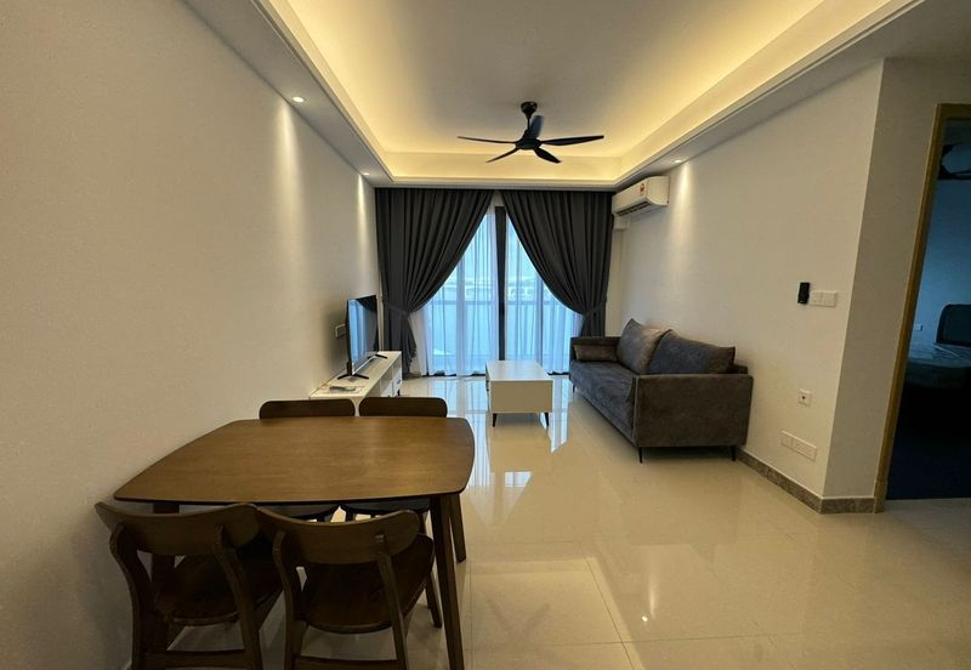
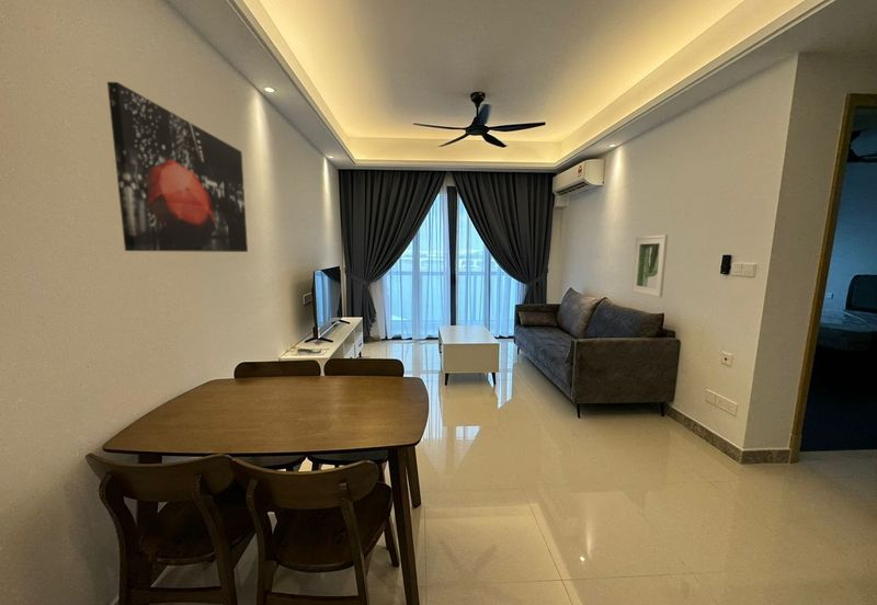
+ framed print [630,233,669,298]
+ wall art [106,81,249,253]
